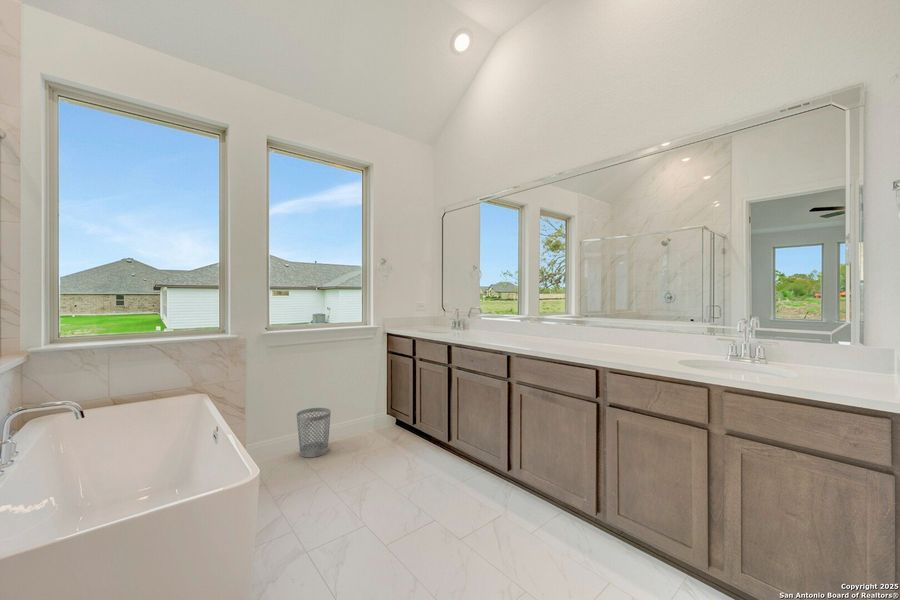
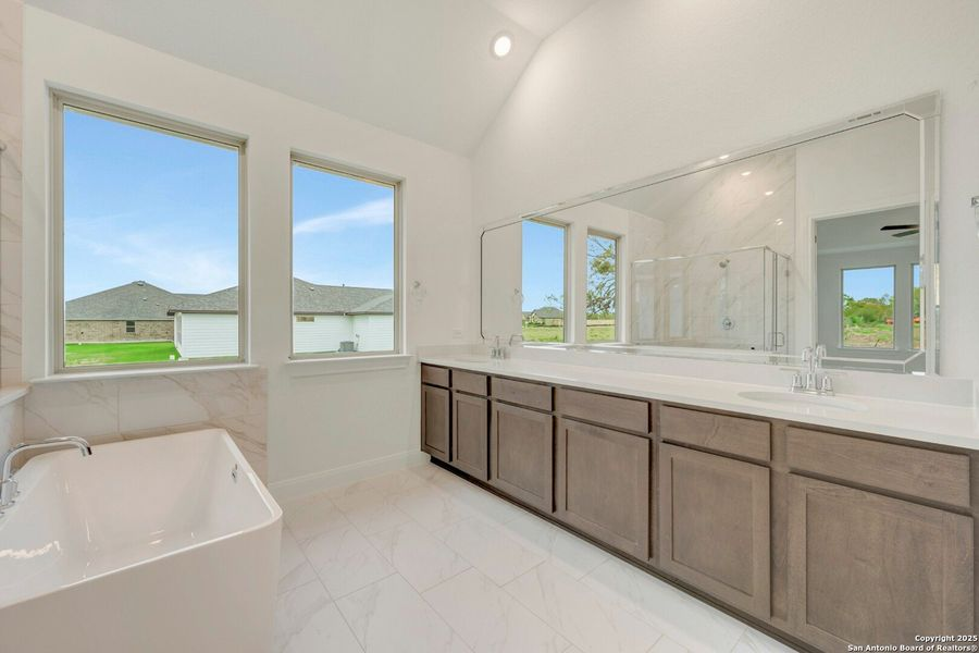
- wastebasket [296,407,332,458]
